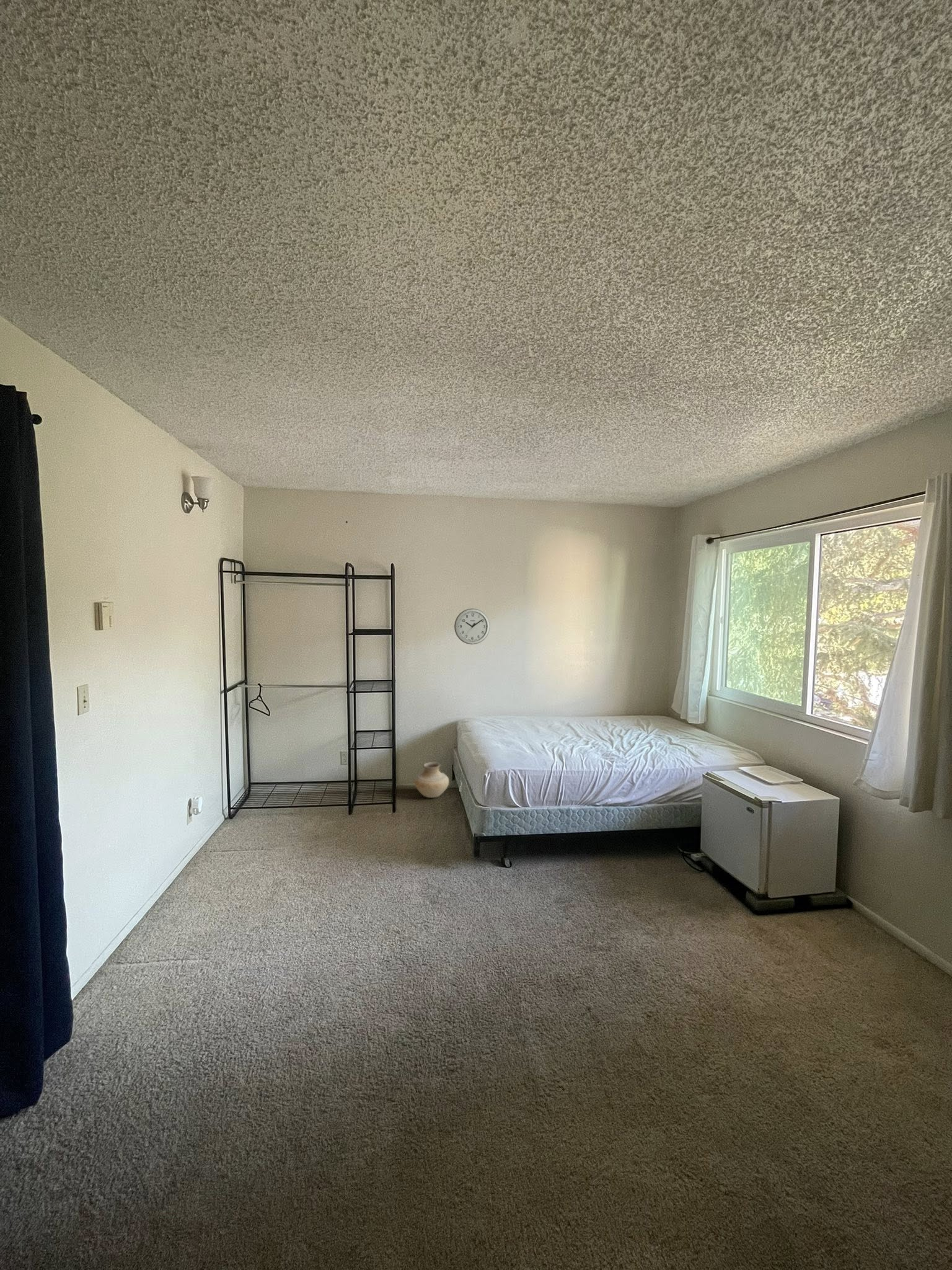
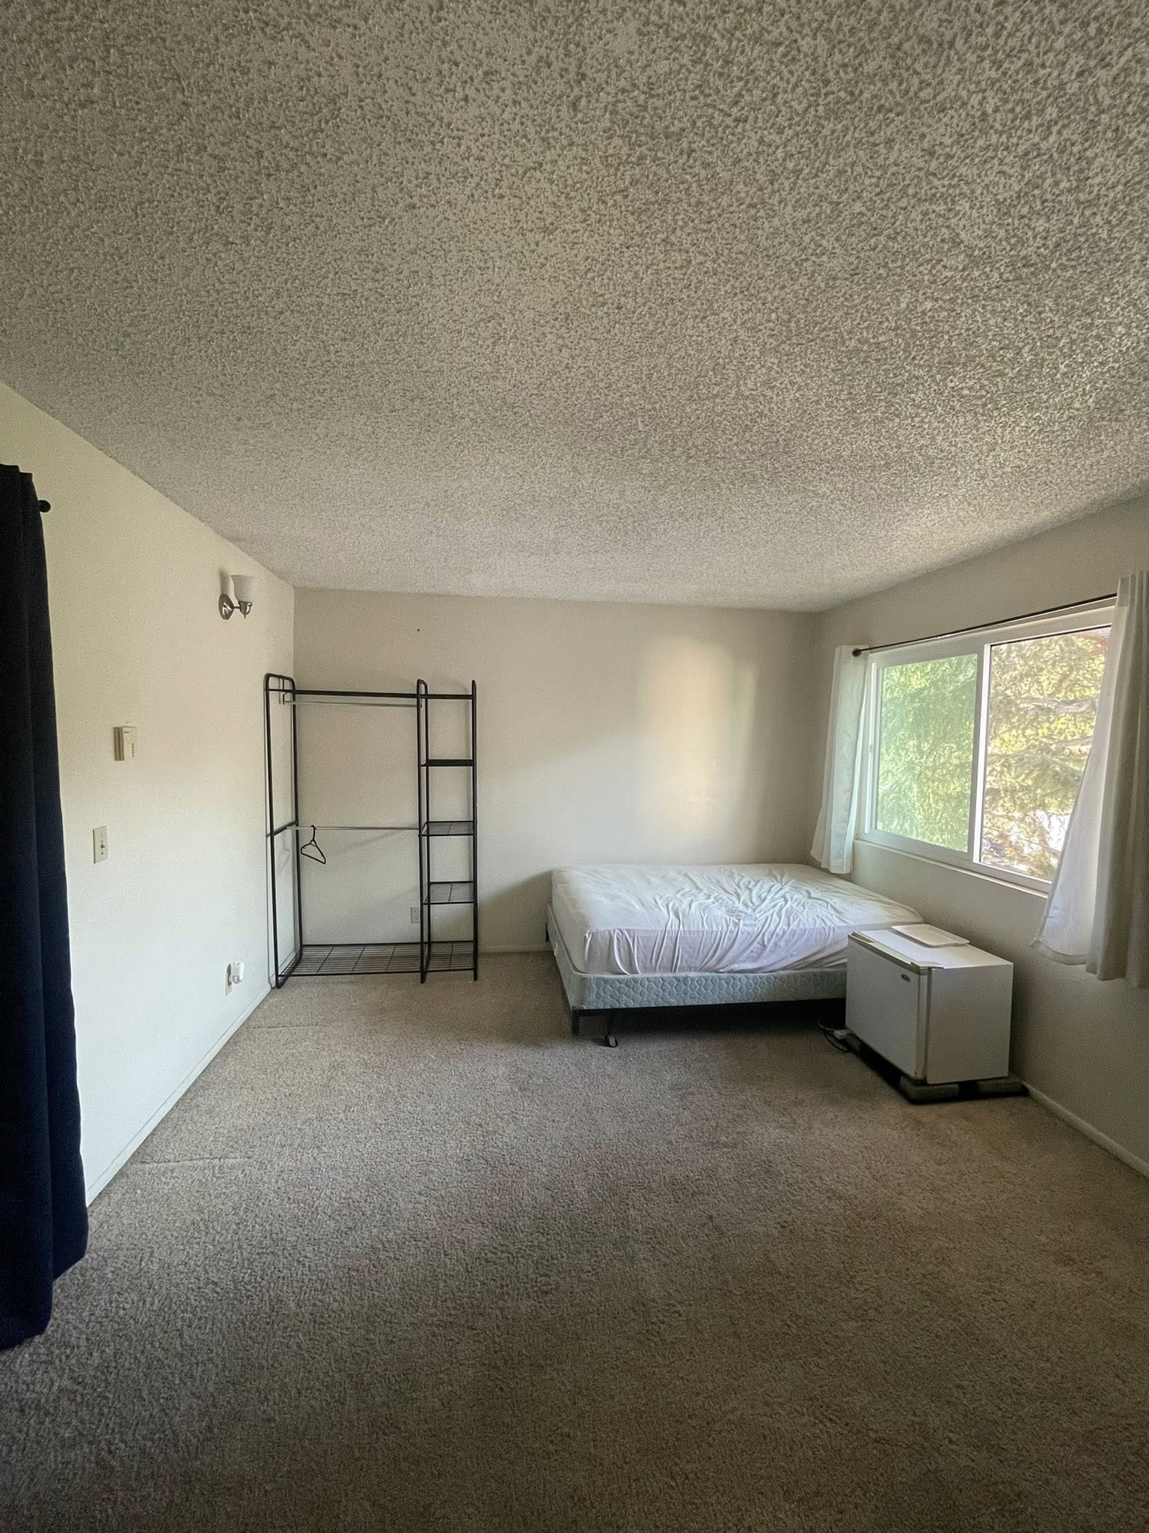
- vase [414,762,449,798]
- wall clock [454,608,491,645]
